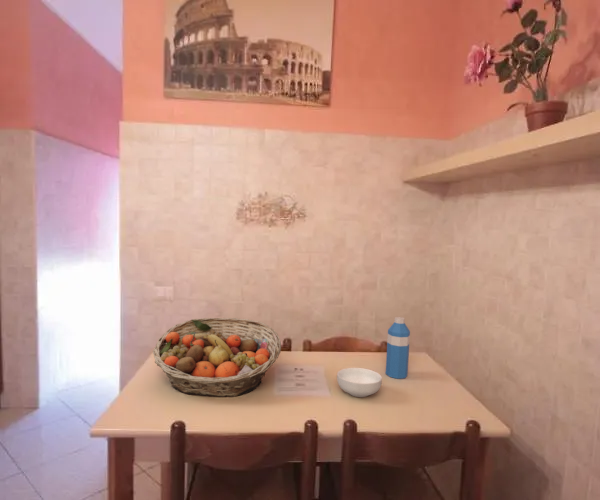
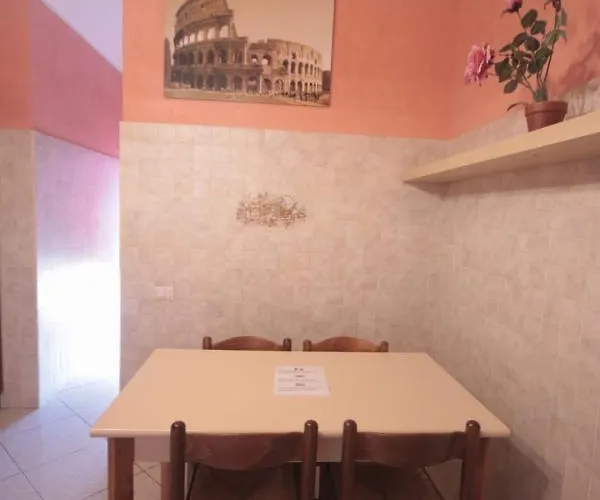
- water bottle [385,316,411,380]
- cereal bowl [336,367,383,398]
- fruit basket [152,317,282,398]
